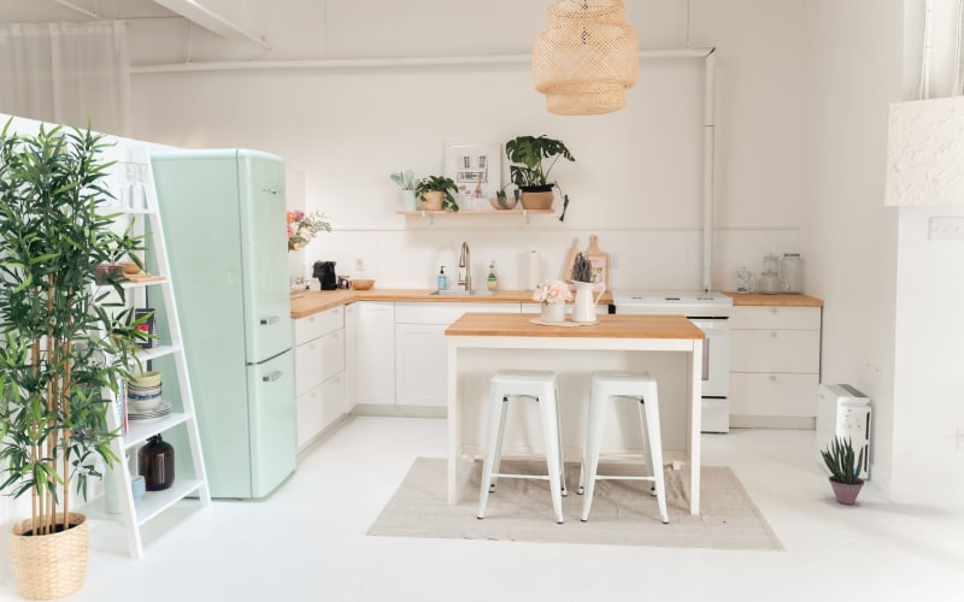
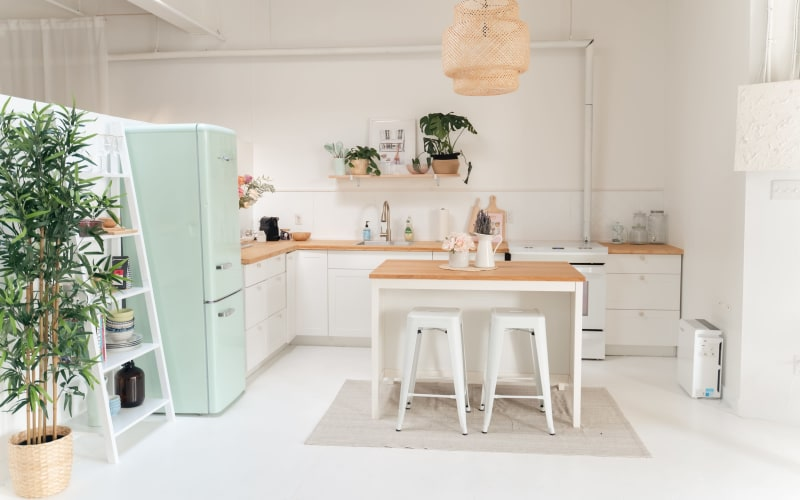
- potted plant [819,433,865,506]
